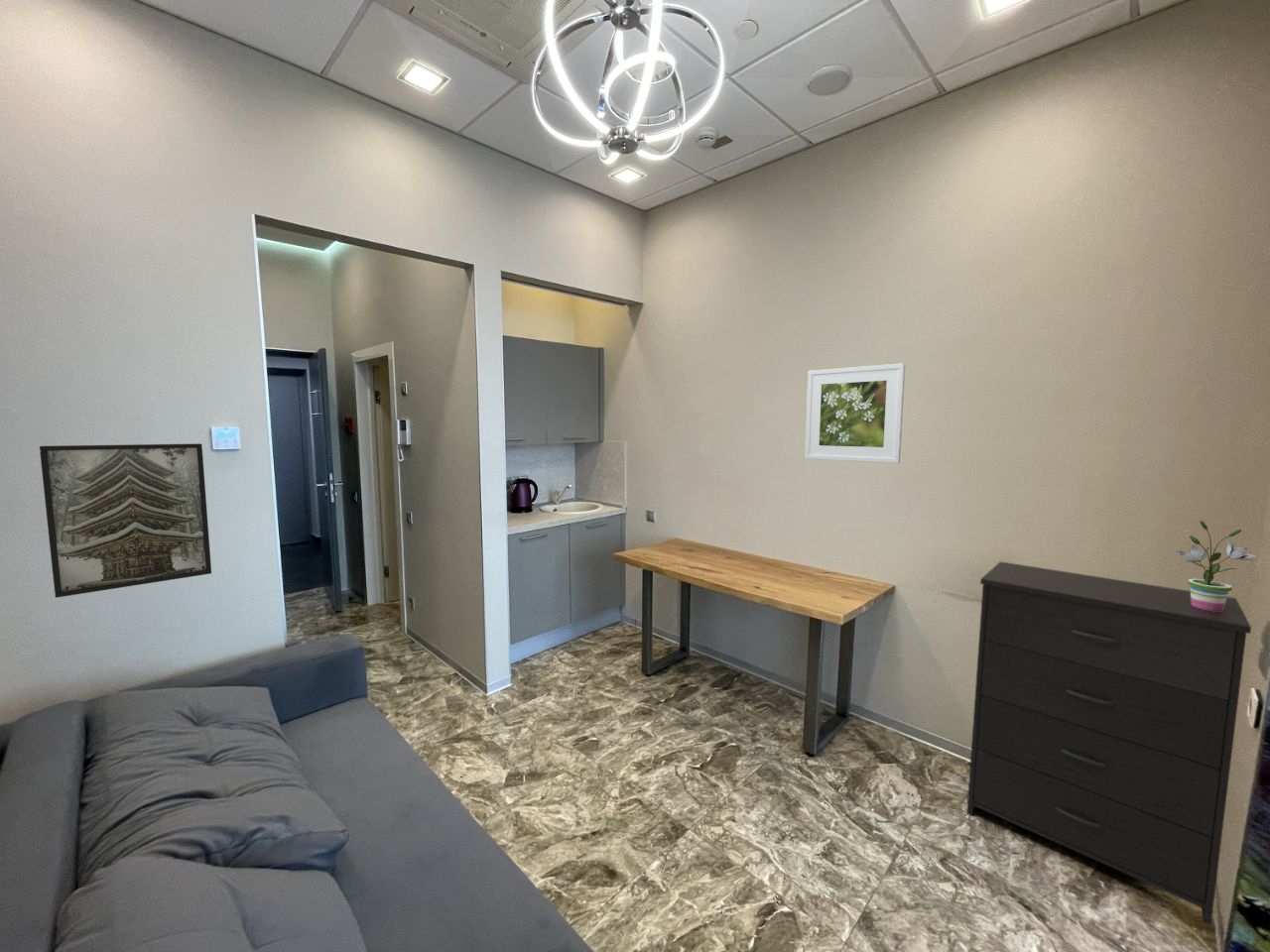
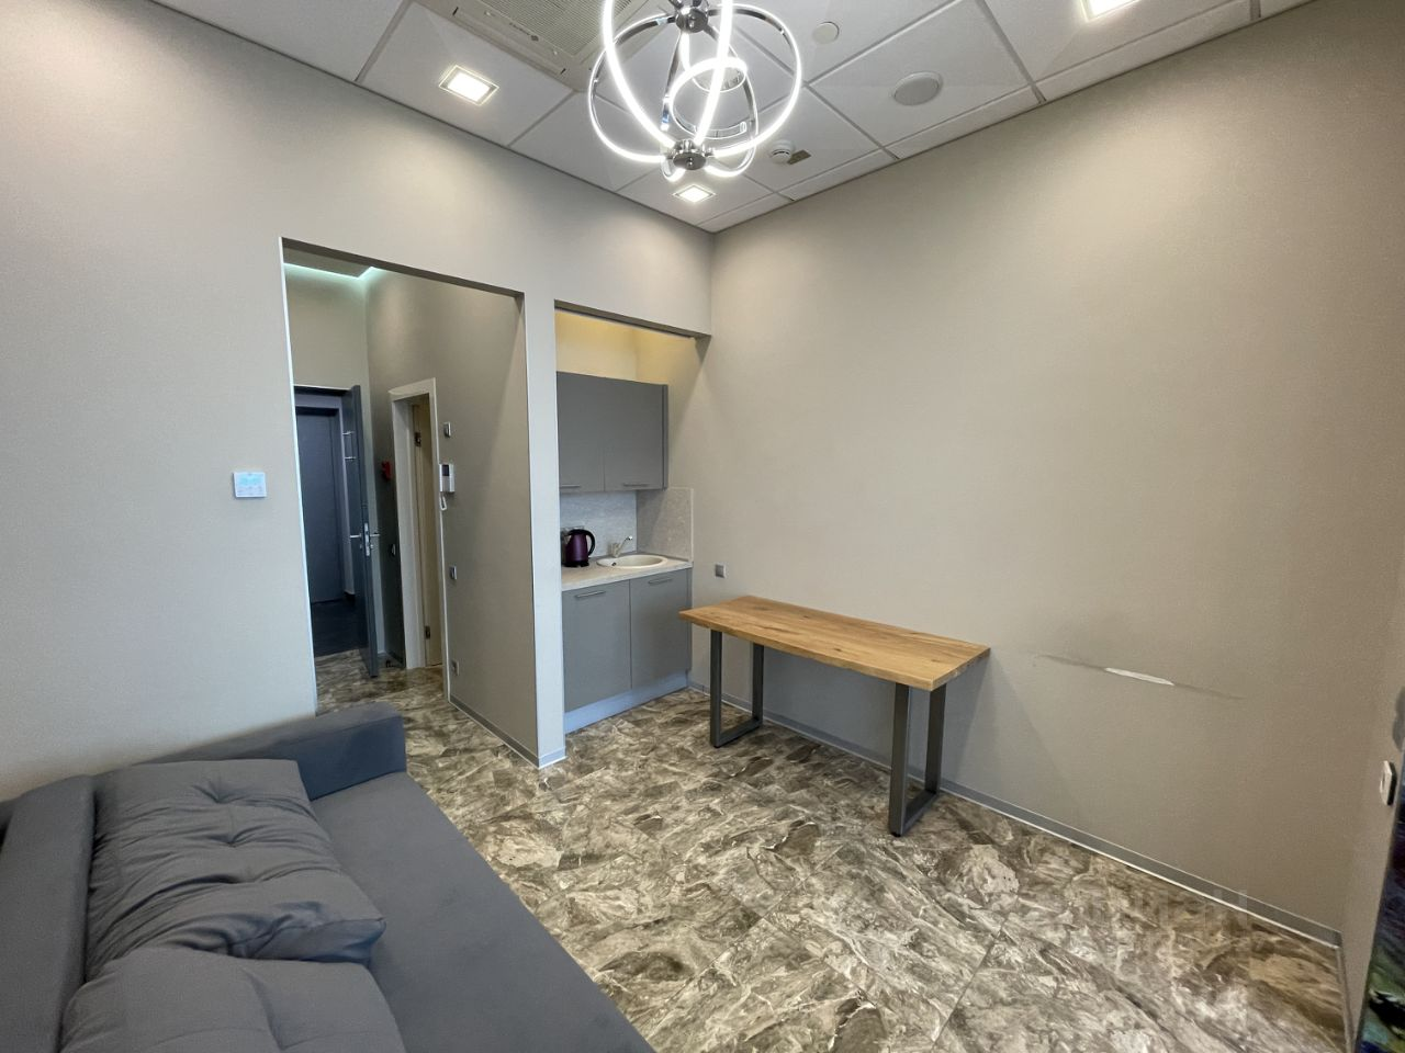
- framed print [804,362,906,464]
- potted plant [1178,520,1256,611]
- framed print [39,442,212,599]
- dresser [965,560,1252,926]
